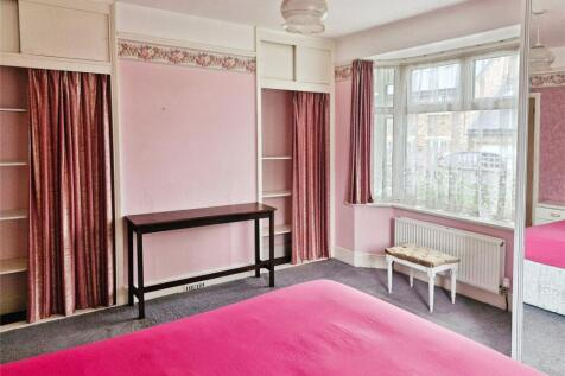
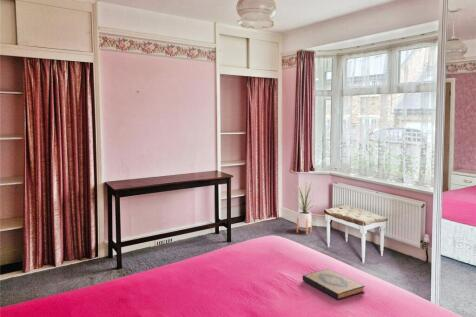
+ house plant [291,182,319,235]
+ hardback book [302,268,366,301]
